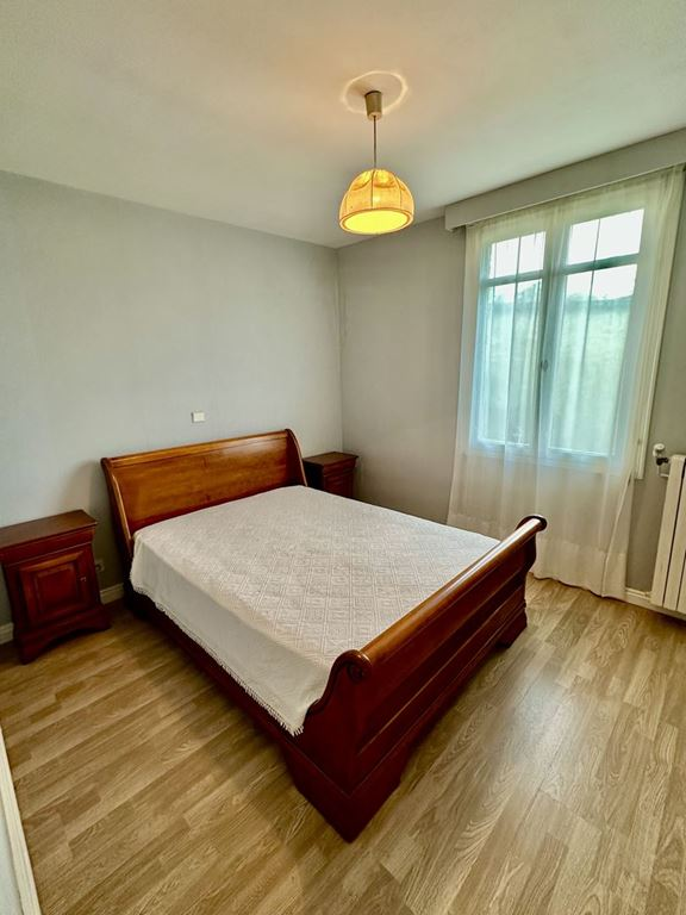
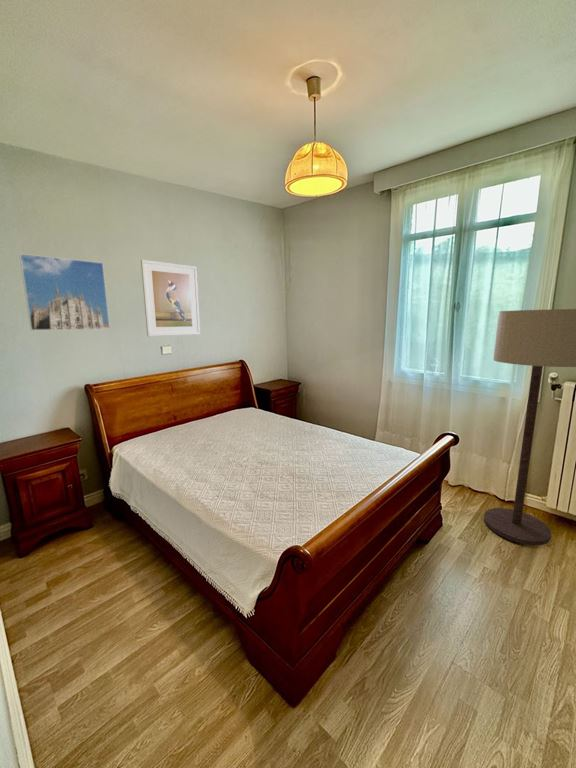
+ floor lamp [483,308,576,546]
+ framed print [18,253,111,331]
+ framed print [140,259,201,337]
